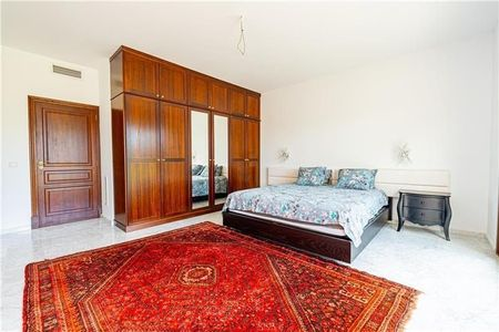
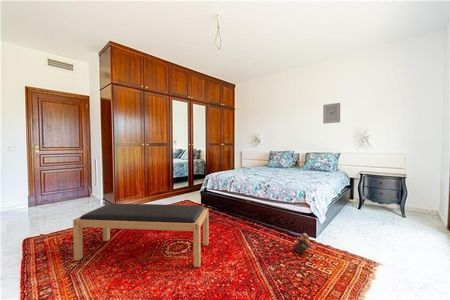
+ wall art [322,102,341,124]
+ bench [72,203,210,268]
+ plush toy [292,232,312,254]
